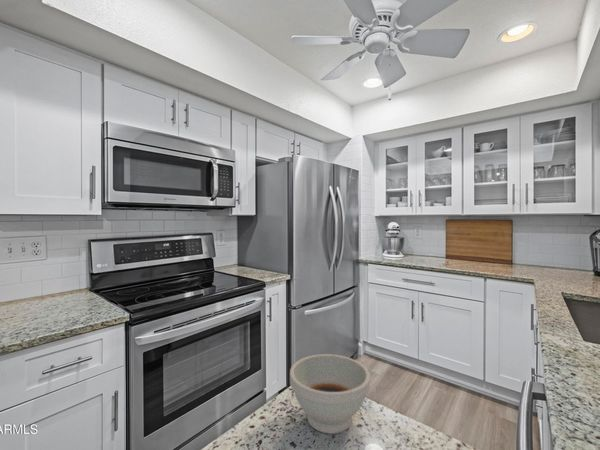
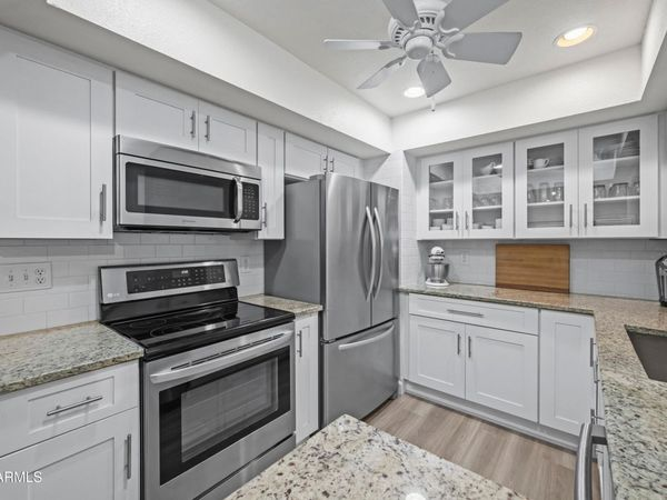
- bowl [289,353,371,435]
